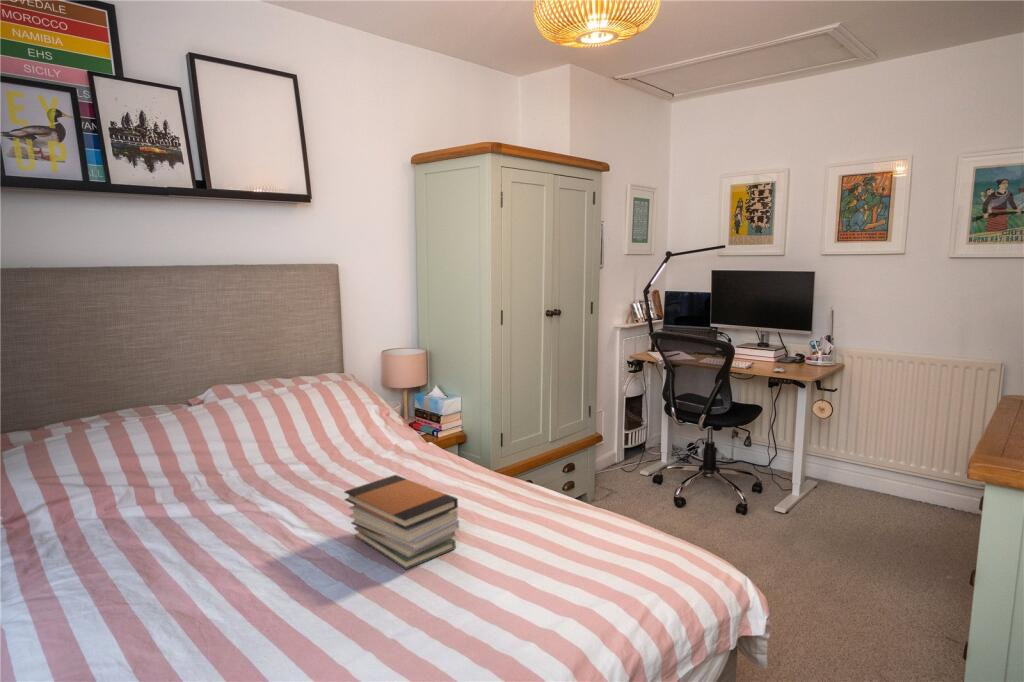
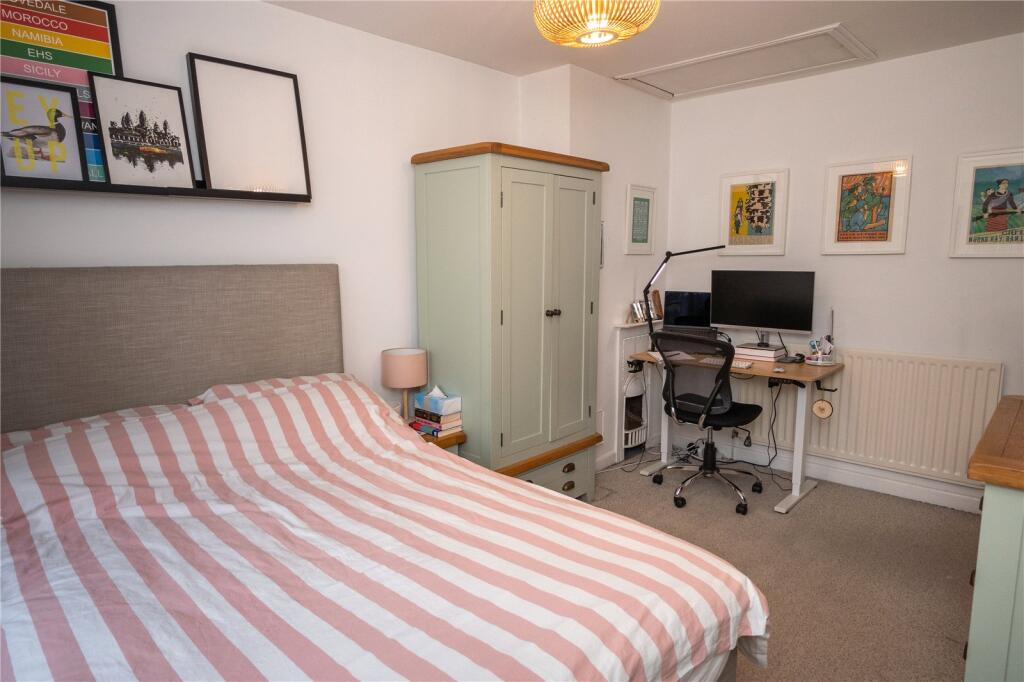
- book stack [343,474,460,570]
